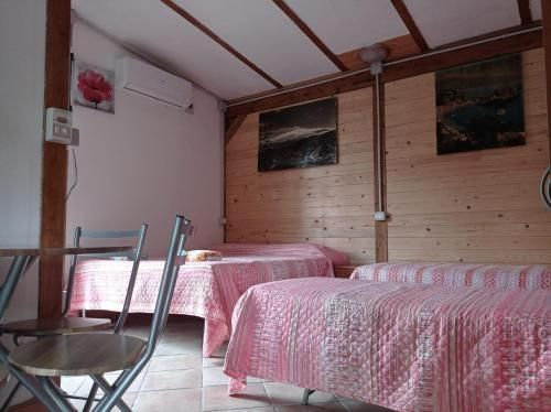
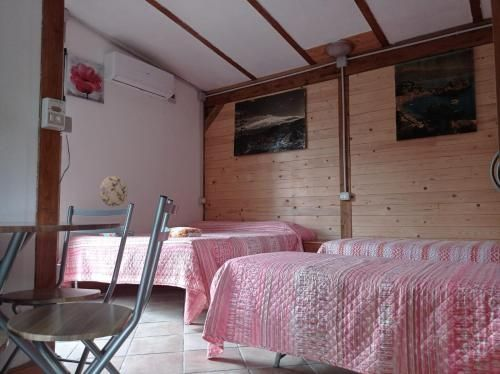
+ decorative plate [99,175,128,208]
